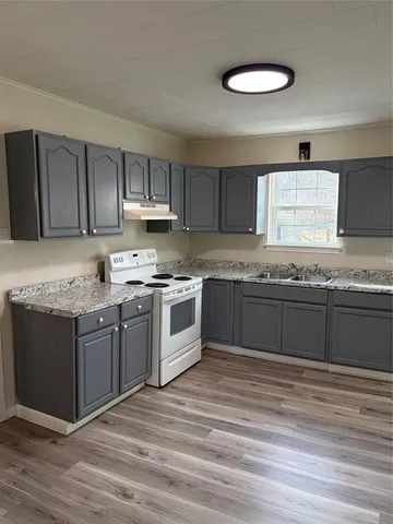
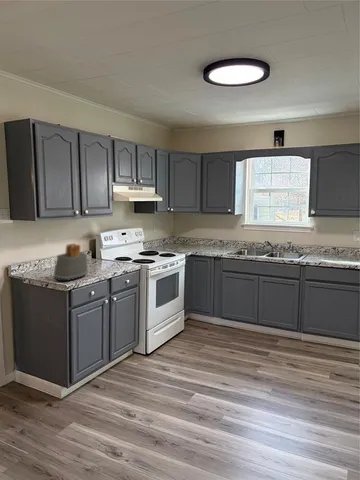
+ toaster [52,242,89,283]
